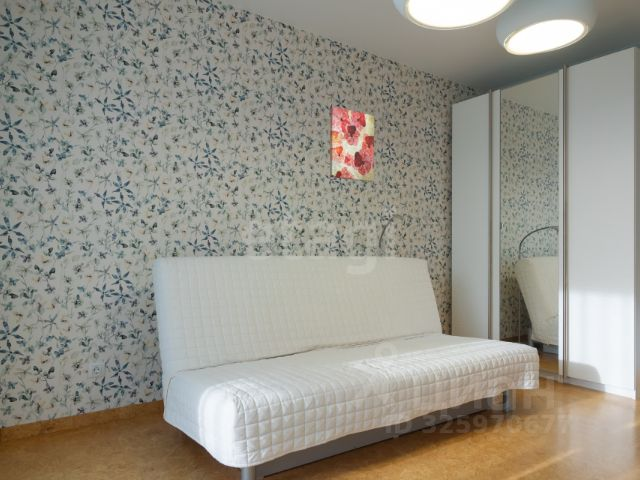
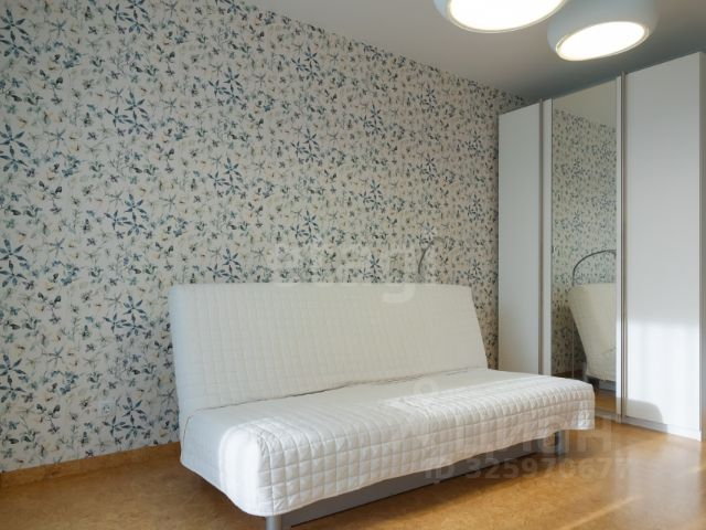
- wall art [329,105,375,183]
